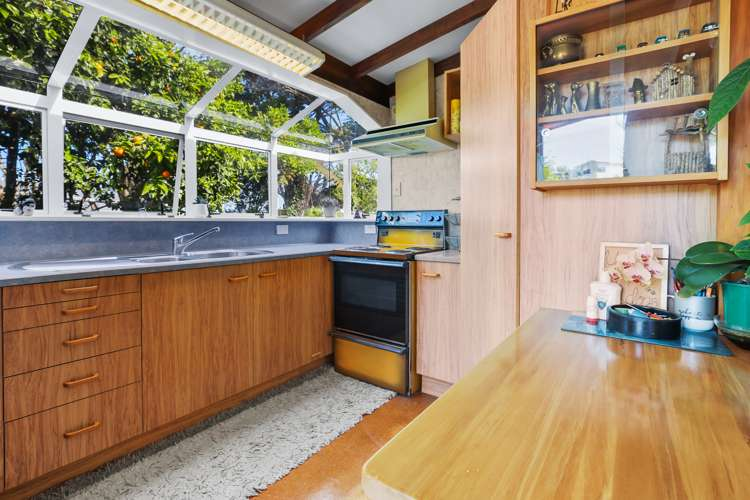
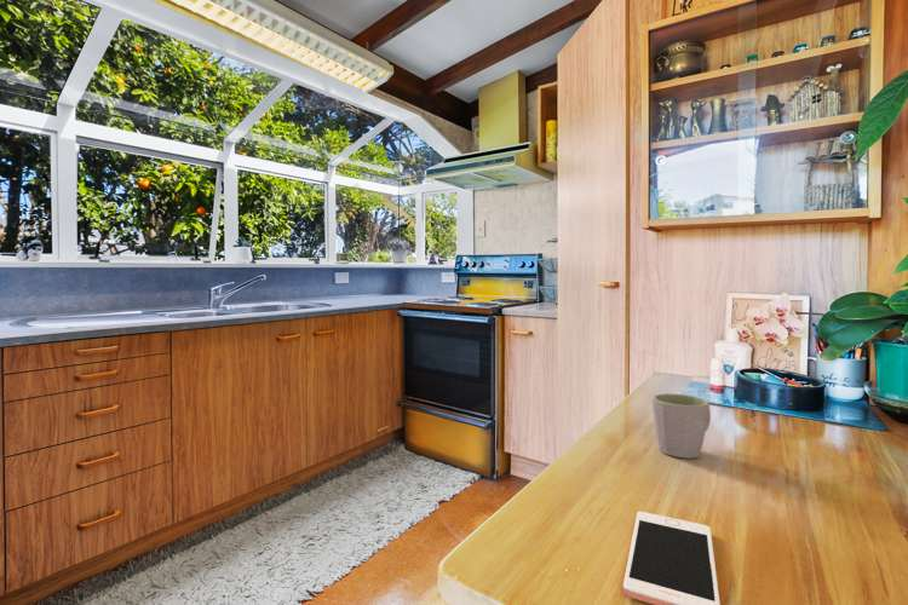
+ mug [651,392,712,460]
+ cell phone [622,511,722,605]
